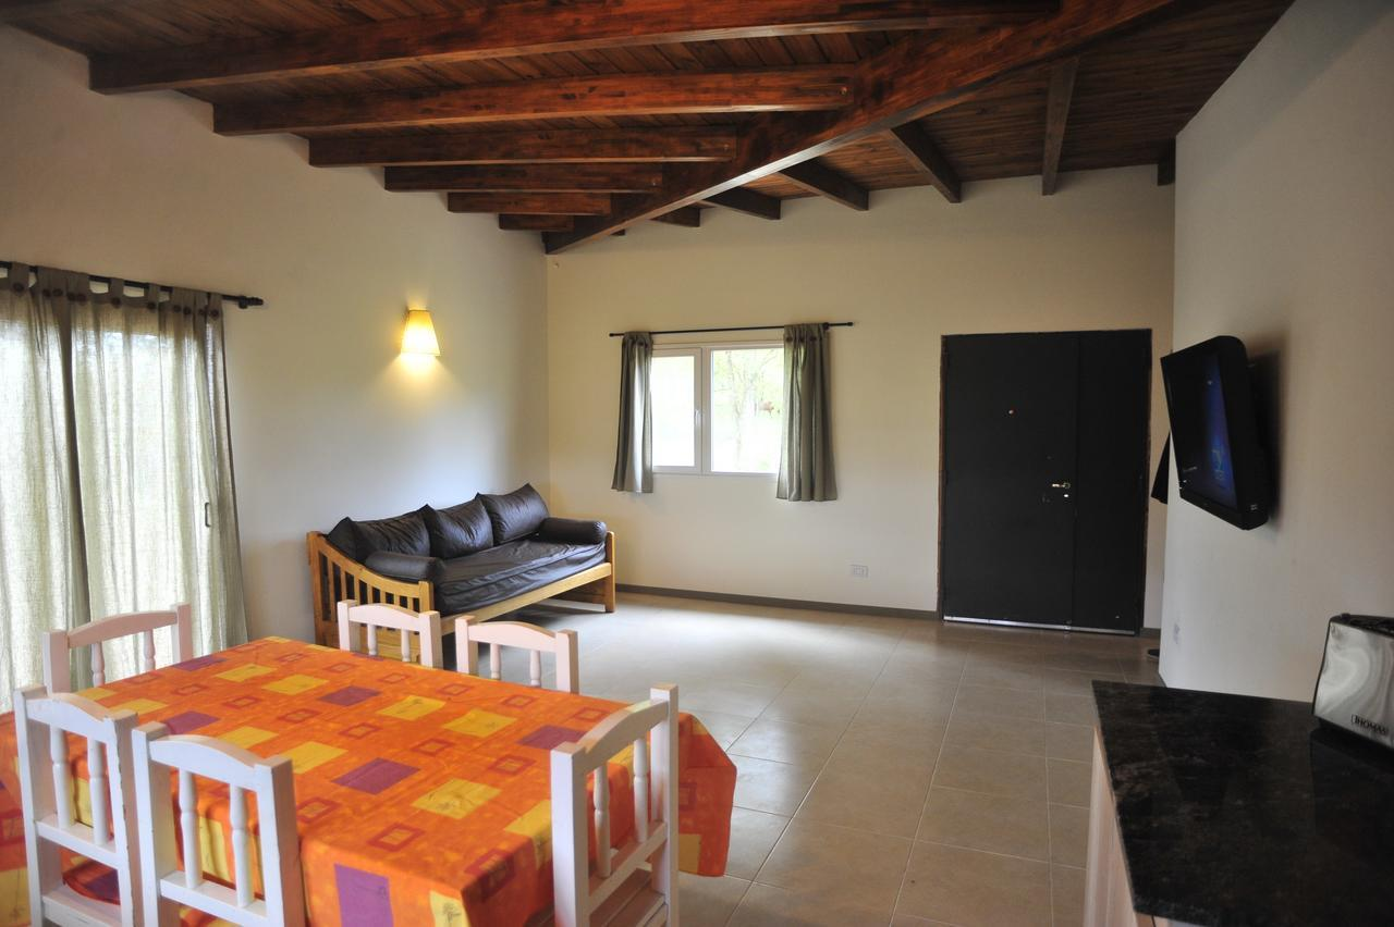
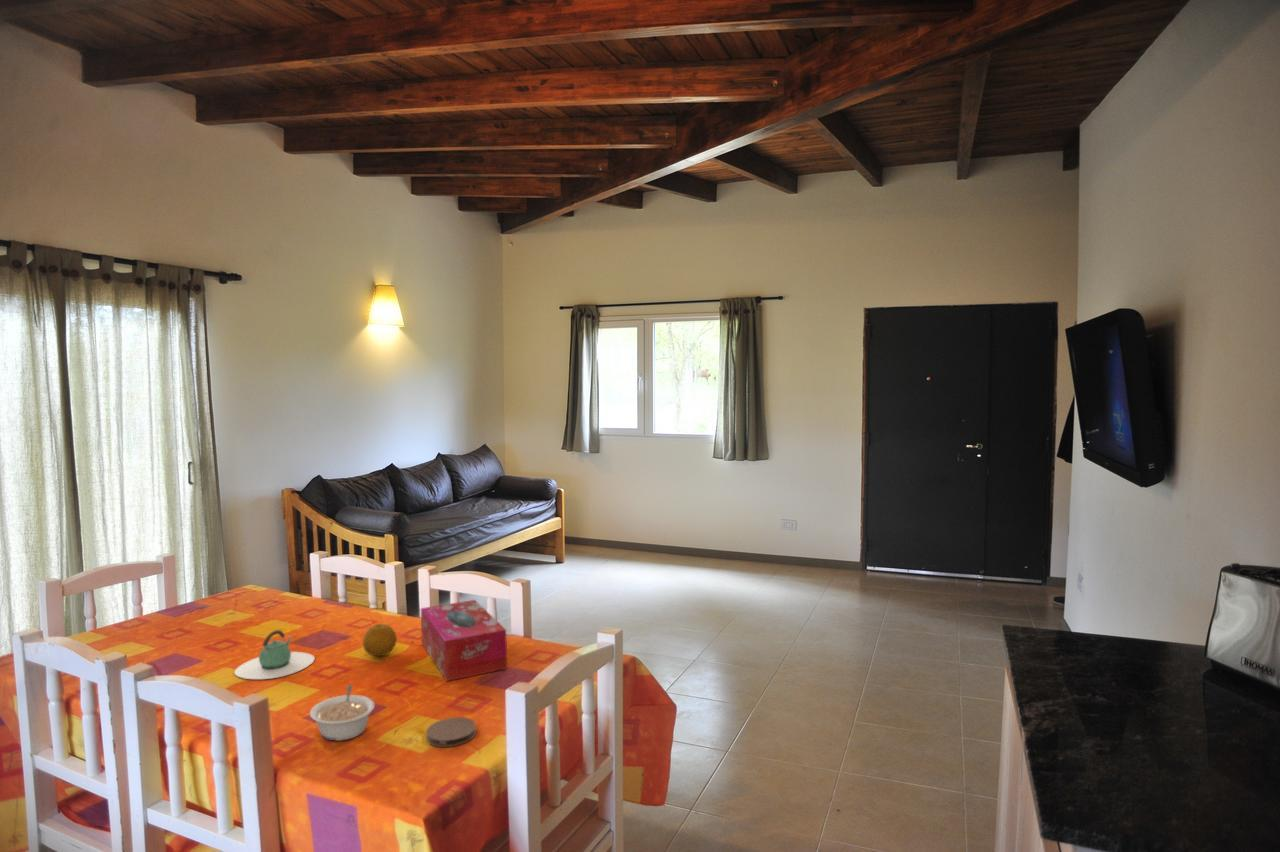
+ coaster [425,716,477,748]
+ legume [309,684,376,742]
+ tissue box [420,599,508,682]
+ fruit [362,623,398,657]
+ teapot [233,629,316,680]
